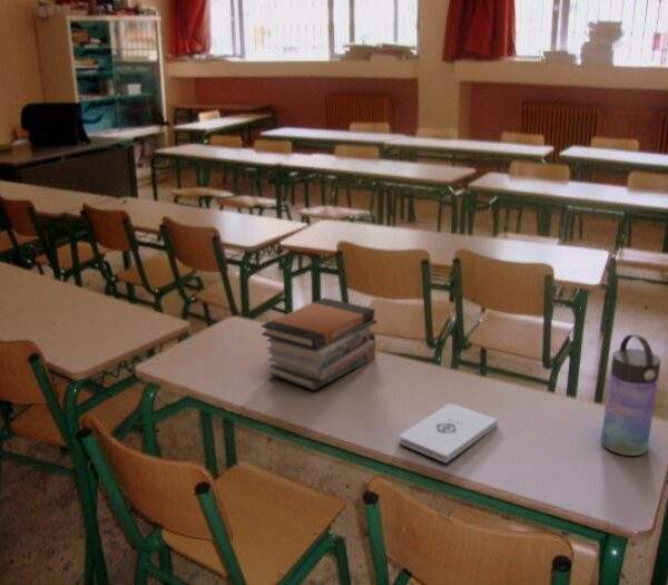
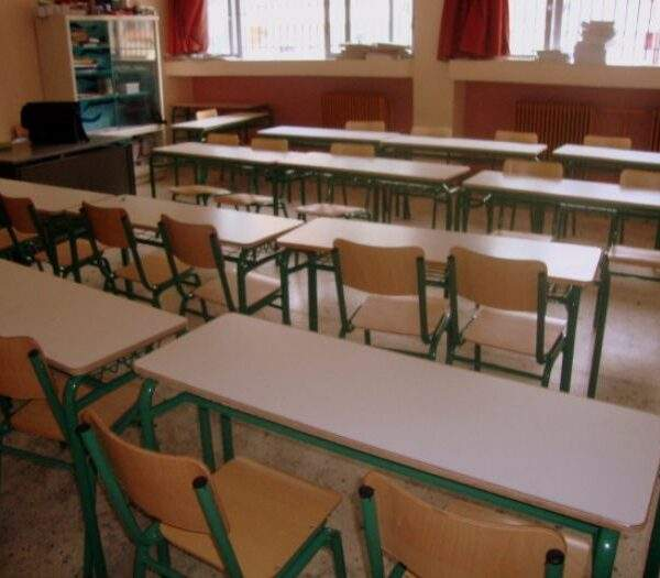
- notepad [399,402,499,464]
- book stack [259,296,377,391]
- water bottle [600,333,662,457]
